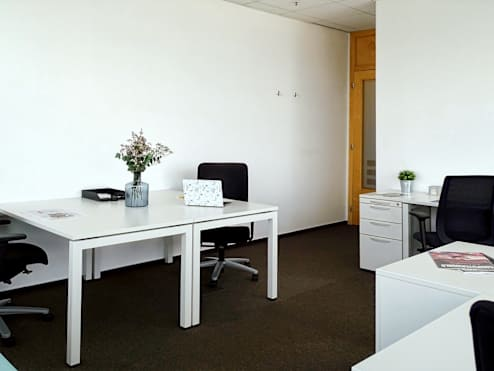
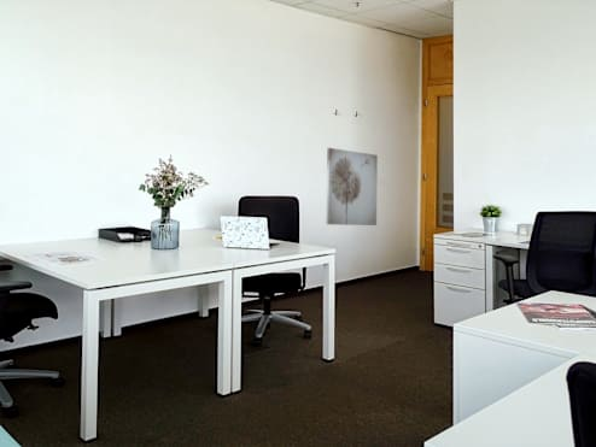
+ wall art [326,147,379,227]
